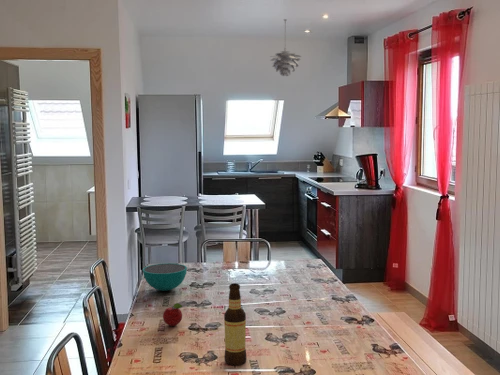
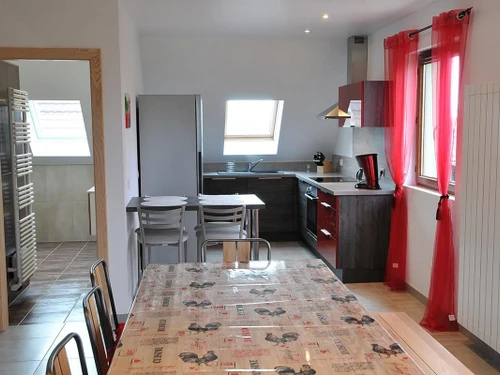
- bowl [142,262,188,292]
- pendant light [269,18,302,77]
- bottle [223,282,248,366]
- fruit [162,300,188,327]
